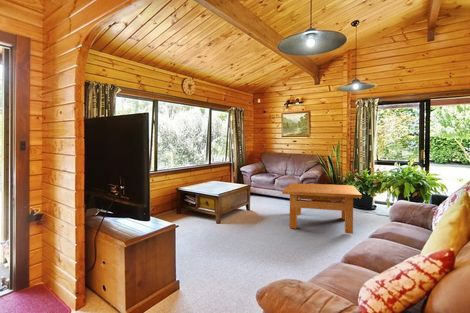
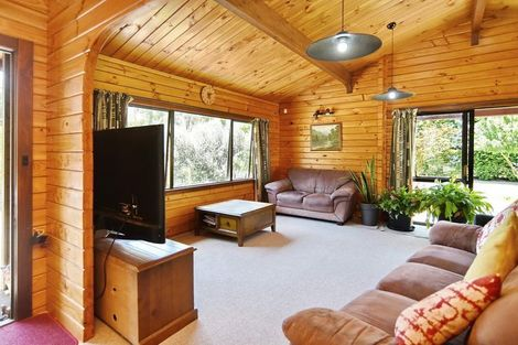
- table [281,182,363,235]
